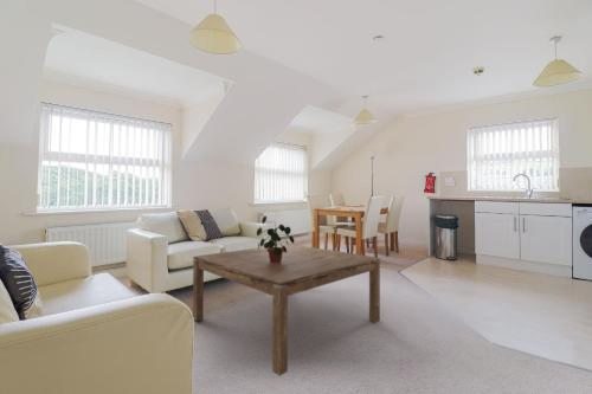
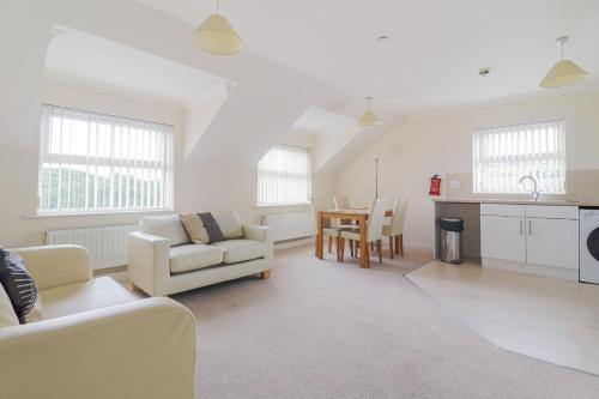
- potted plant [256,215,295,263]
- coffee table [192,243,381,377]
